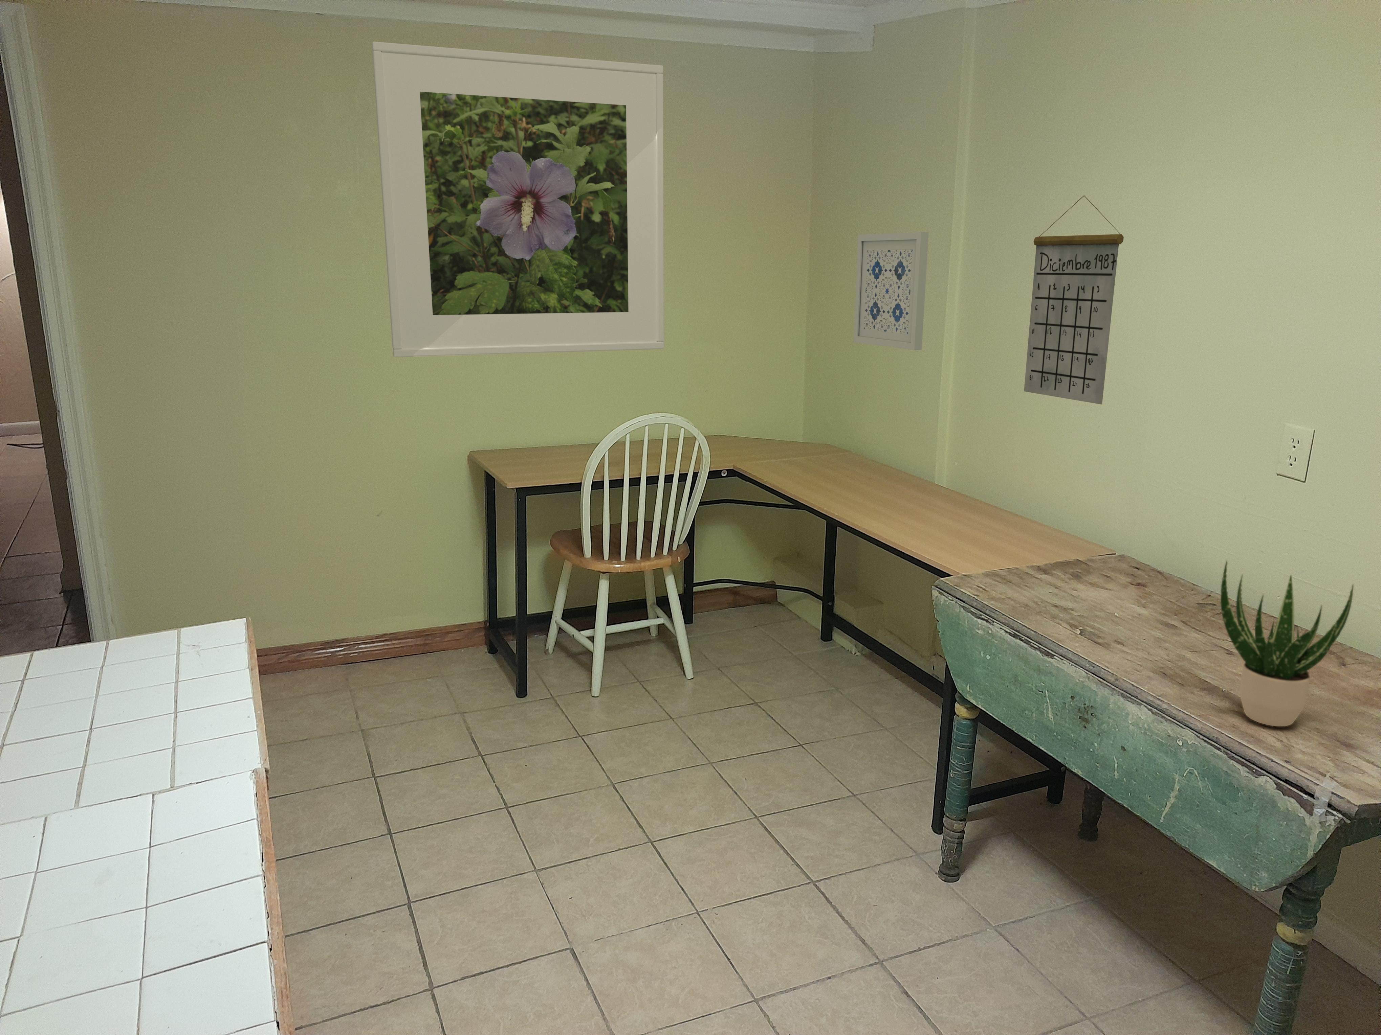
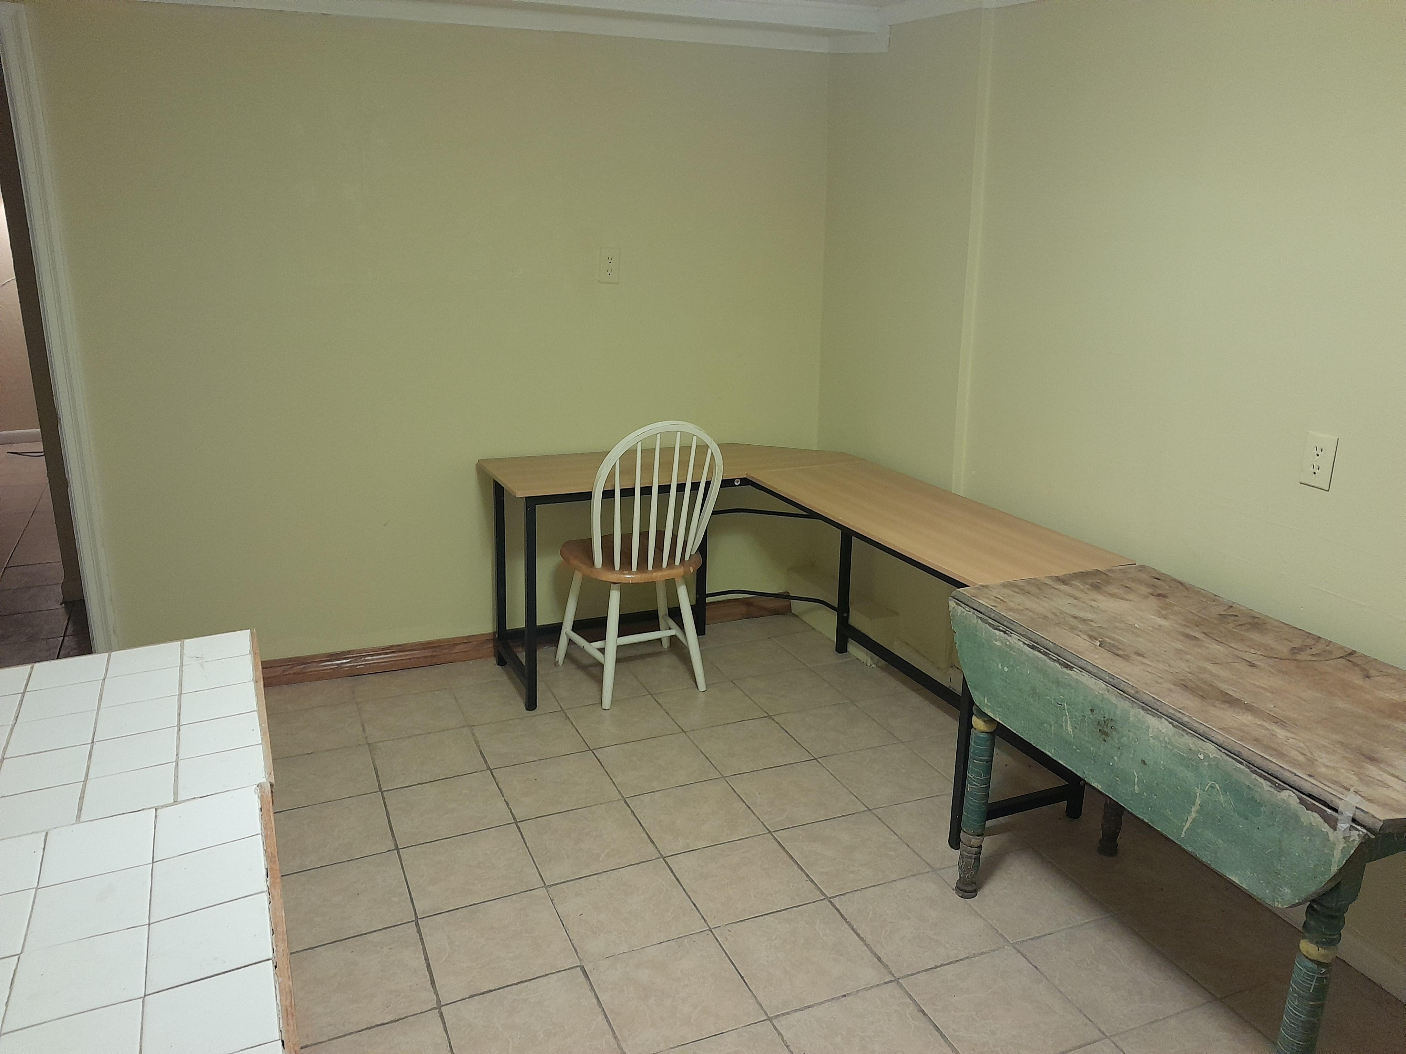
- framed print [371,41,664,358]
- potted plant [1220,560,1354,727]
- calendar [1023,196,1124,404]
- wall art [854,232,929,351]
